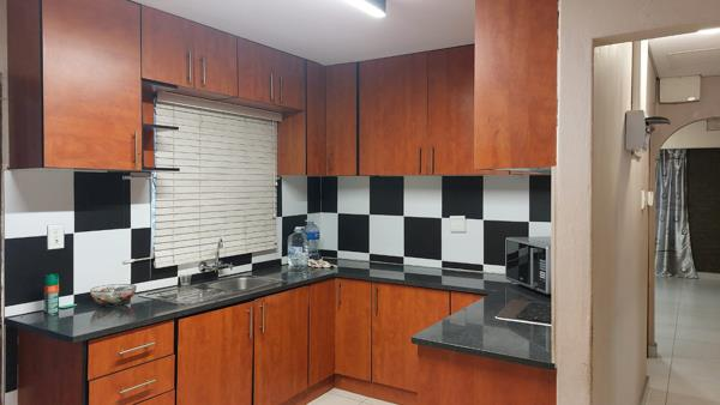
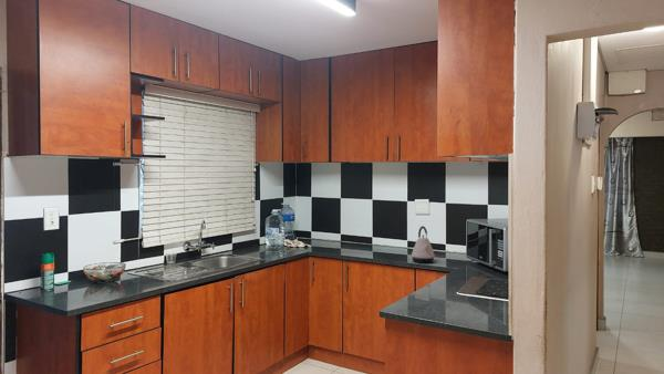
+ kettle [411,225,436,264]
